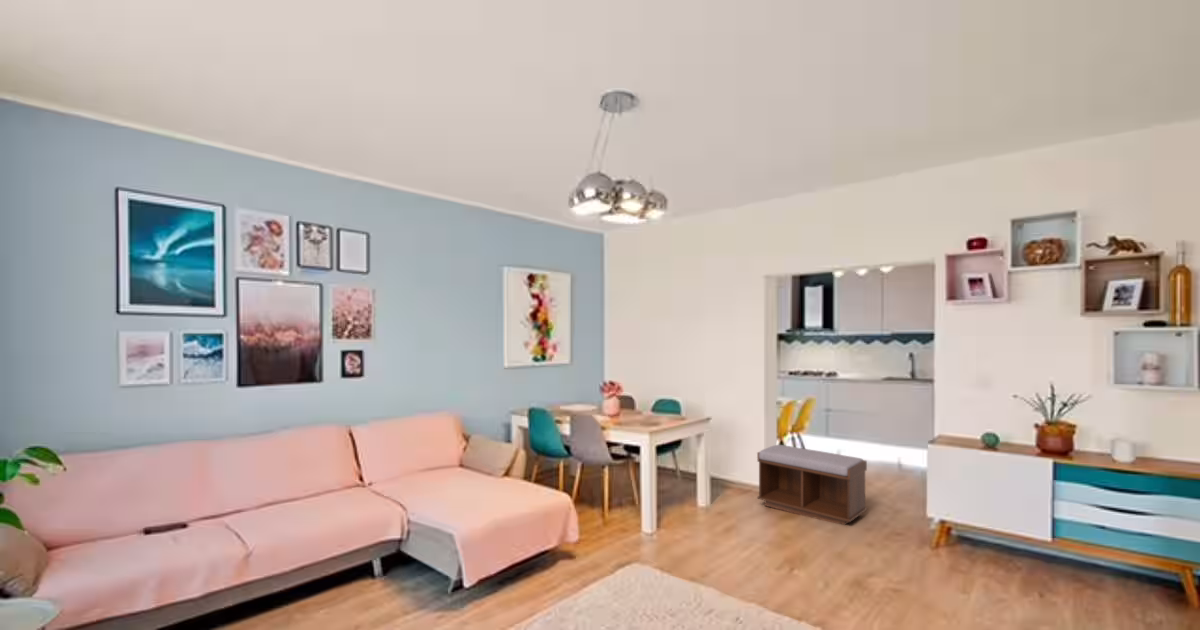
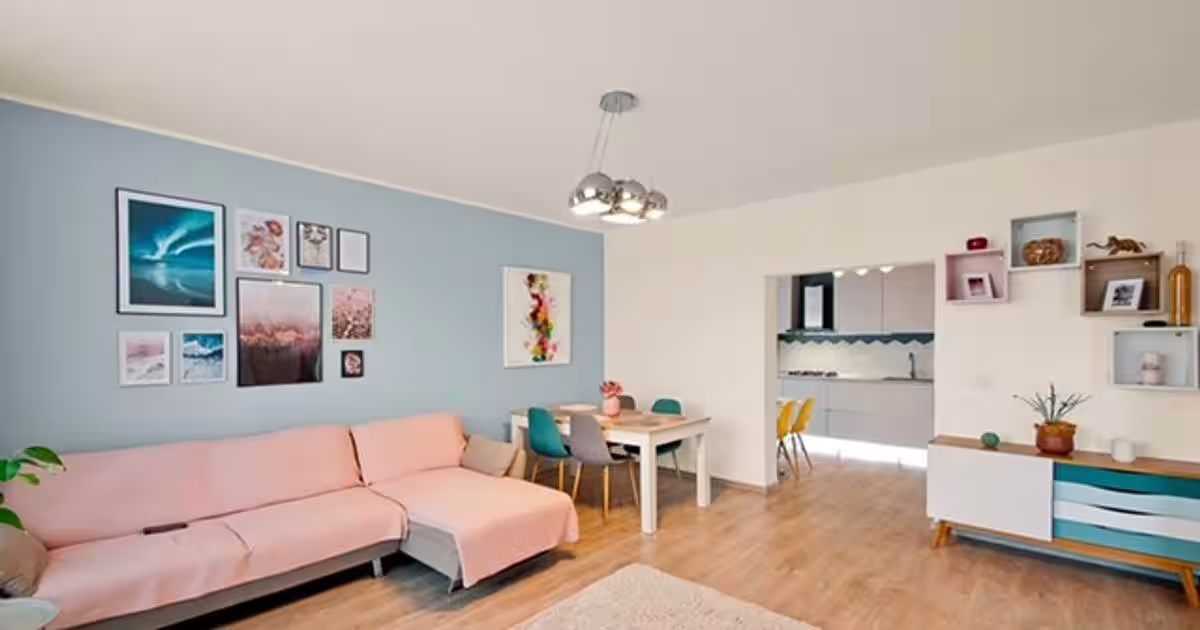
- bench [756,444,868,526]
